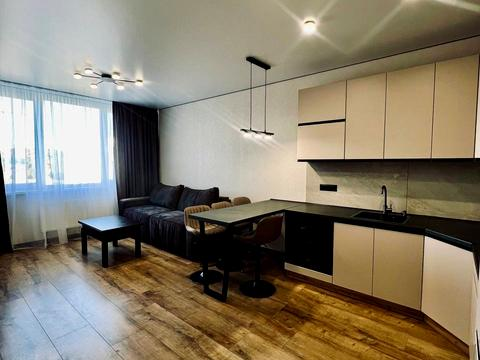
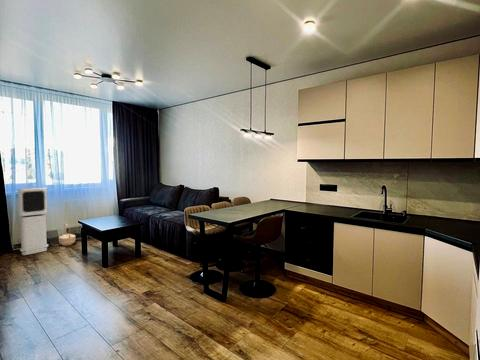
+ air purifier [17,186,49,256]
+ basket [58,223,77,247]
